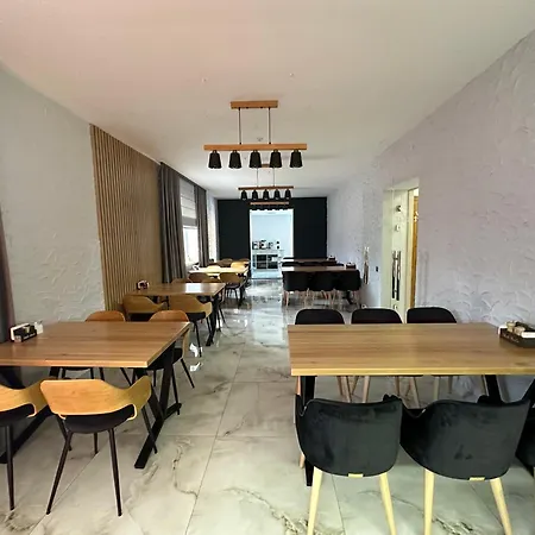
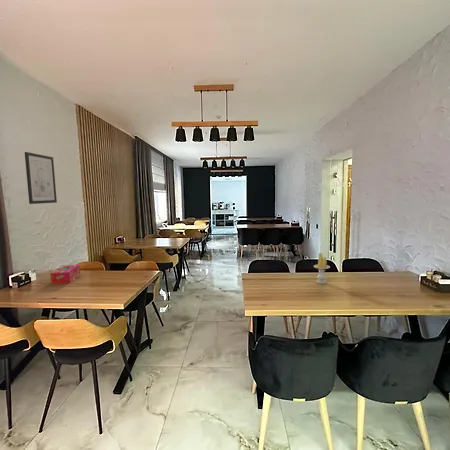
+ candle [313,252,331,285]
+ tissue box [49,264,81,285]
+ wall art [24,151,58,205]
